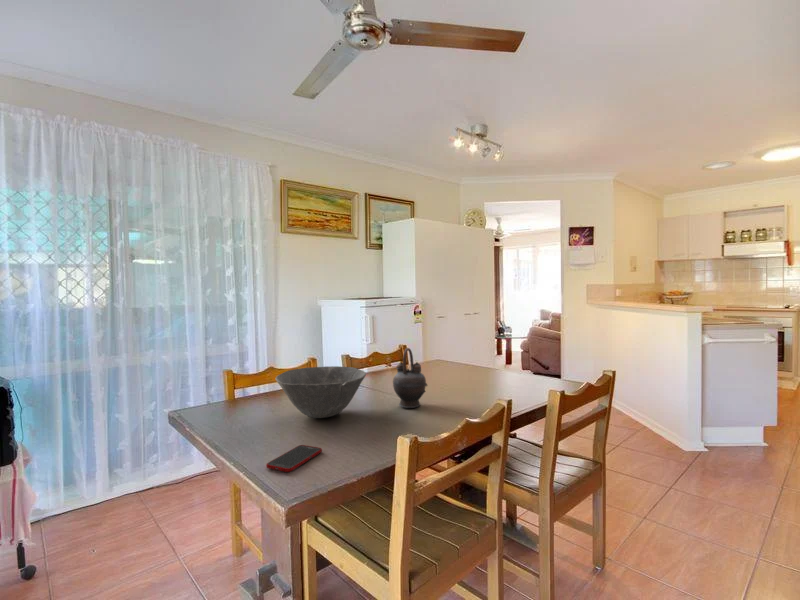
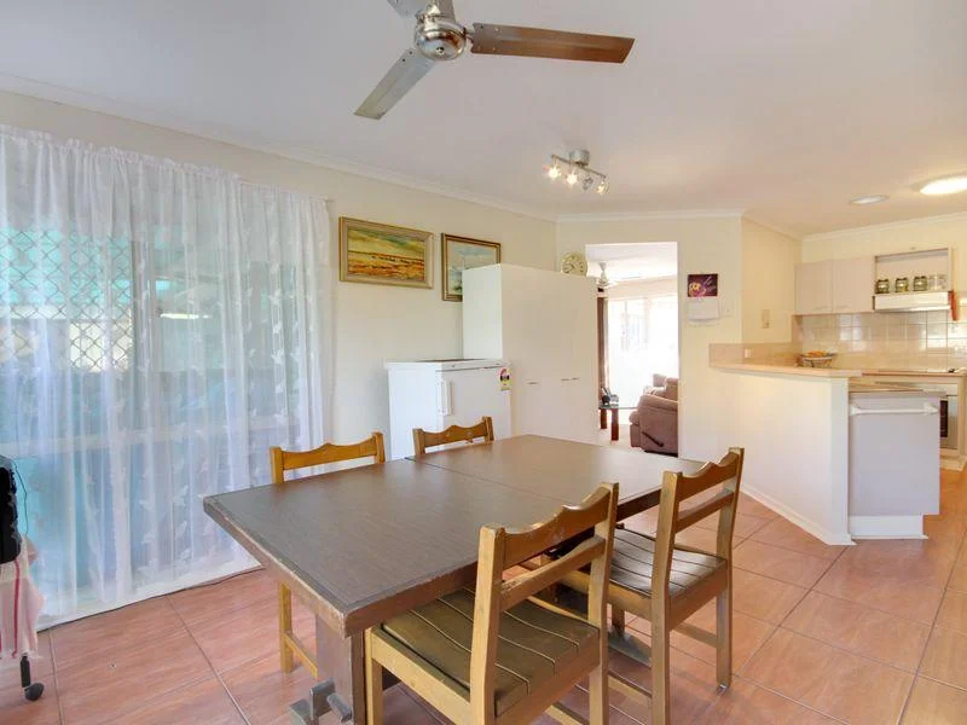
- bowl [275,365,367,419]
- cell phone [265,444,323,473]
- teapot [392,347,429,409]
